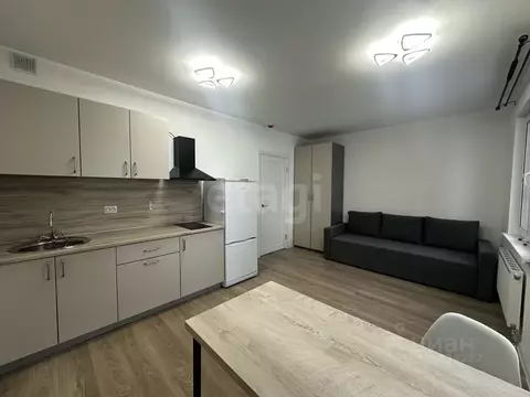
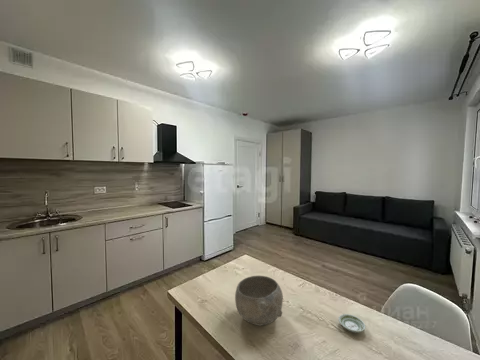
+ saucer [338,313,366,334]
+ bowl [234,275,284,327]
